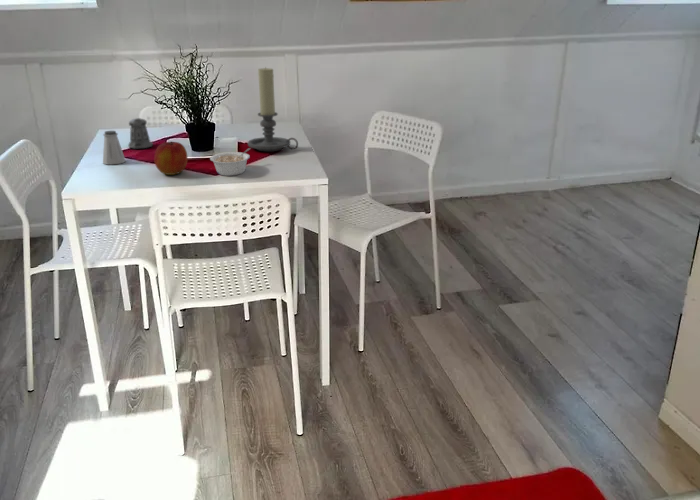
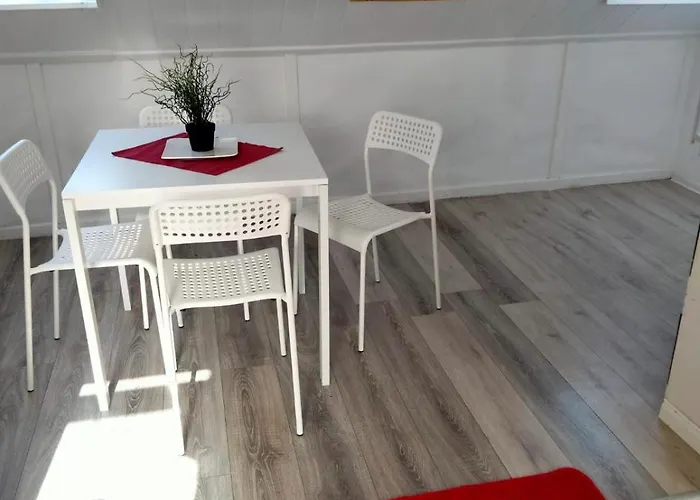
- candle holder [247,66,299,153]
- apple [153,141,189,176]
- legume [209,147,252,177]
- pepper shaker [127,117,153,150]
- saltshaker [102,130,127,165]
